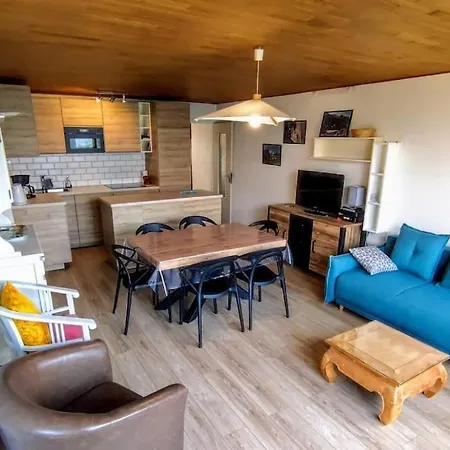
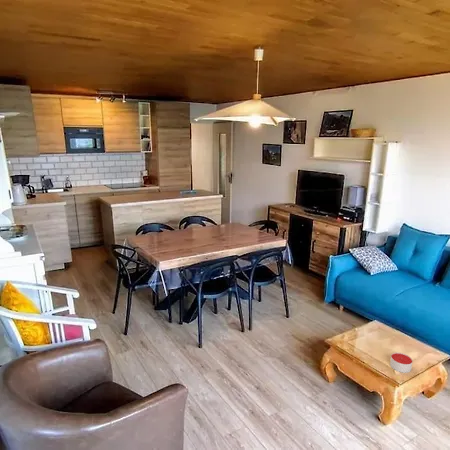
+ candle [389,352,413,374]
